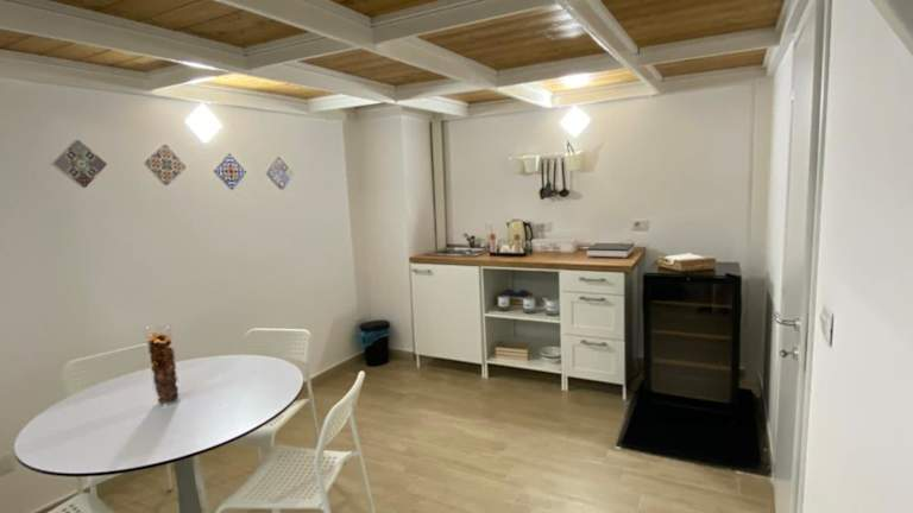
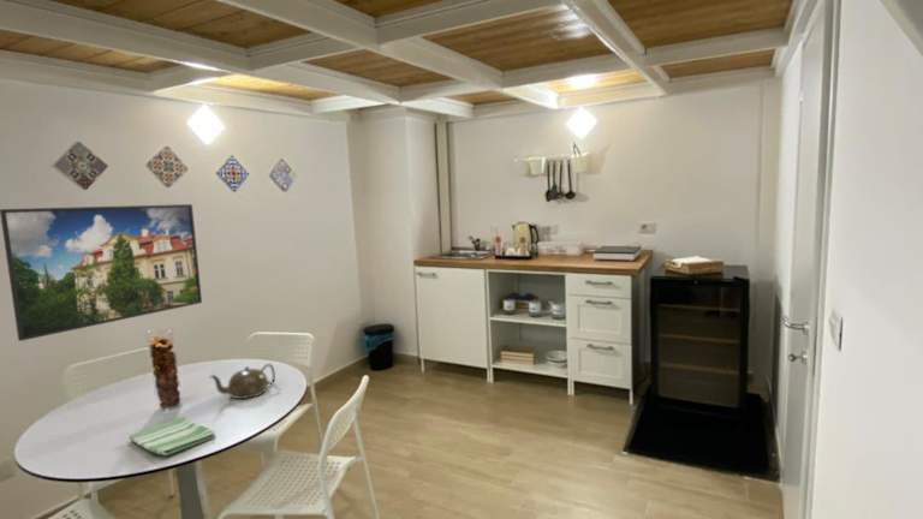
+ teapot [209,363,276,400]
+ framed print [0,203,203,342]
+ dish towel [127,416,216,457]
